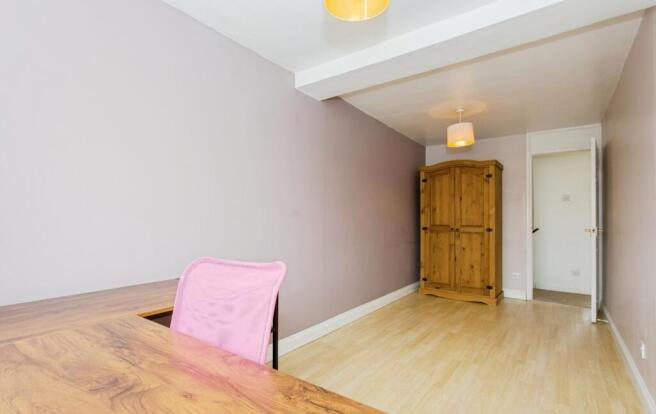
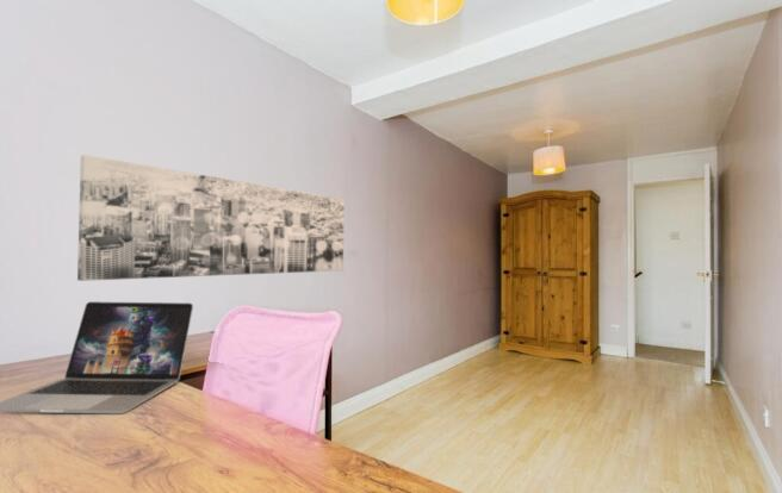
+ wall art [76,154,346,282]
+ laptop [0,300,194,414]
